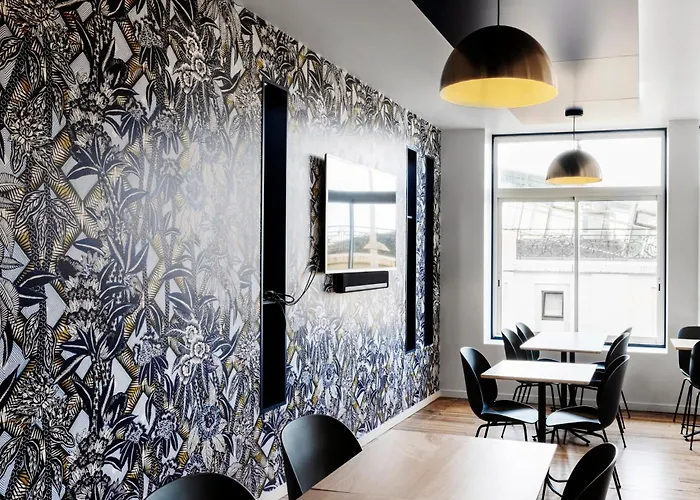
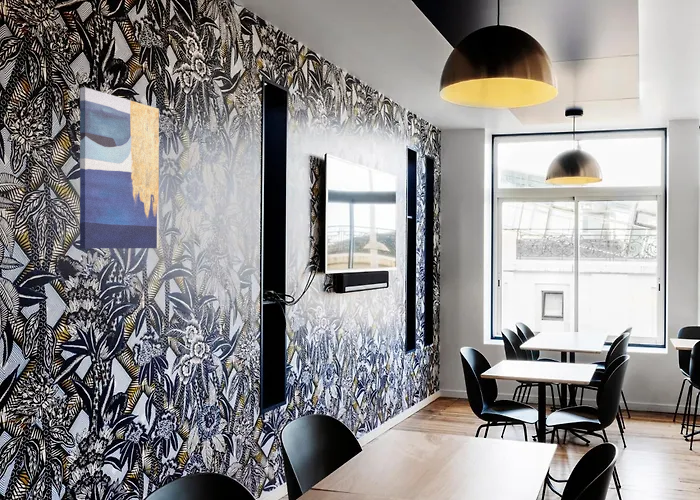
+ wall art [79,87,160,249]
